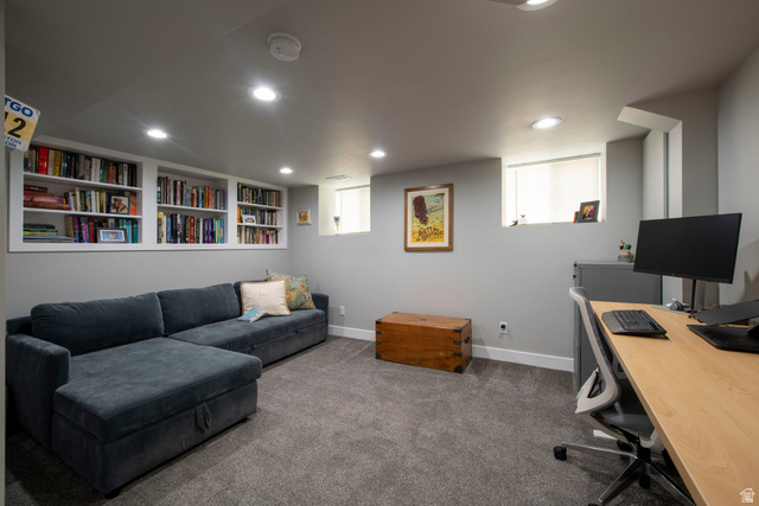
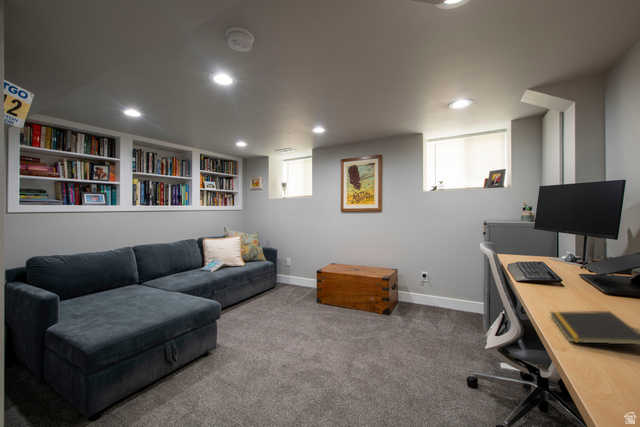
+ notepad [549,310,640,346]
